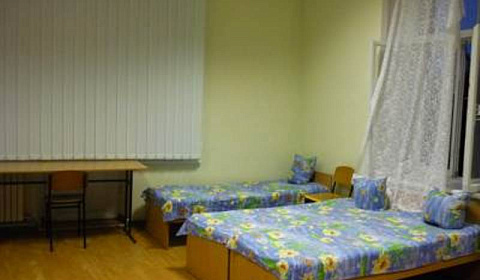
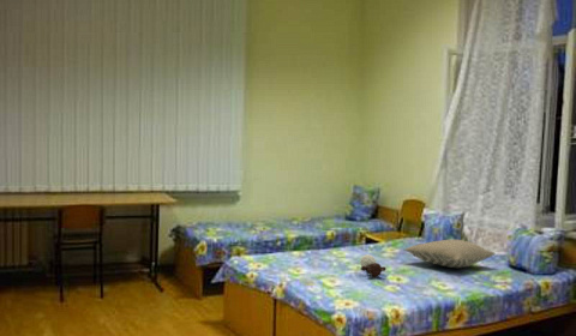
+ teddy bear [359,253,388,278]
+ pillow [403,239,496,269]
